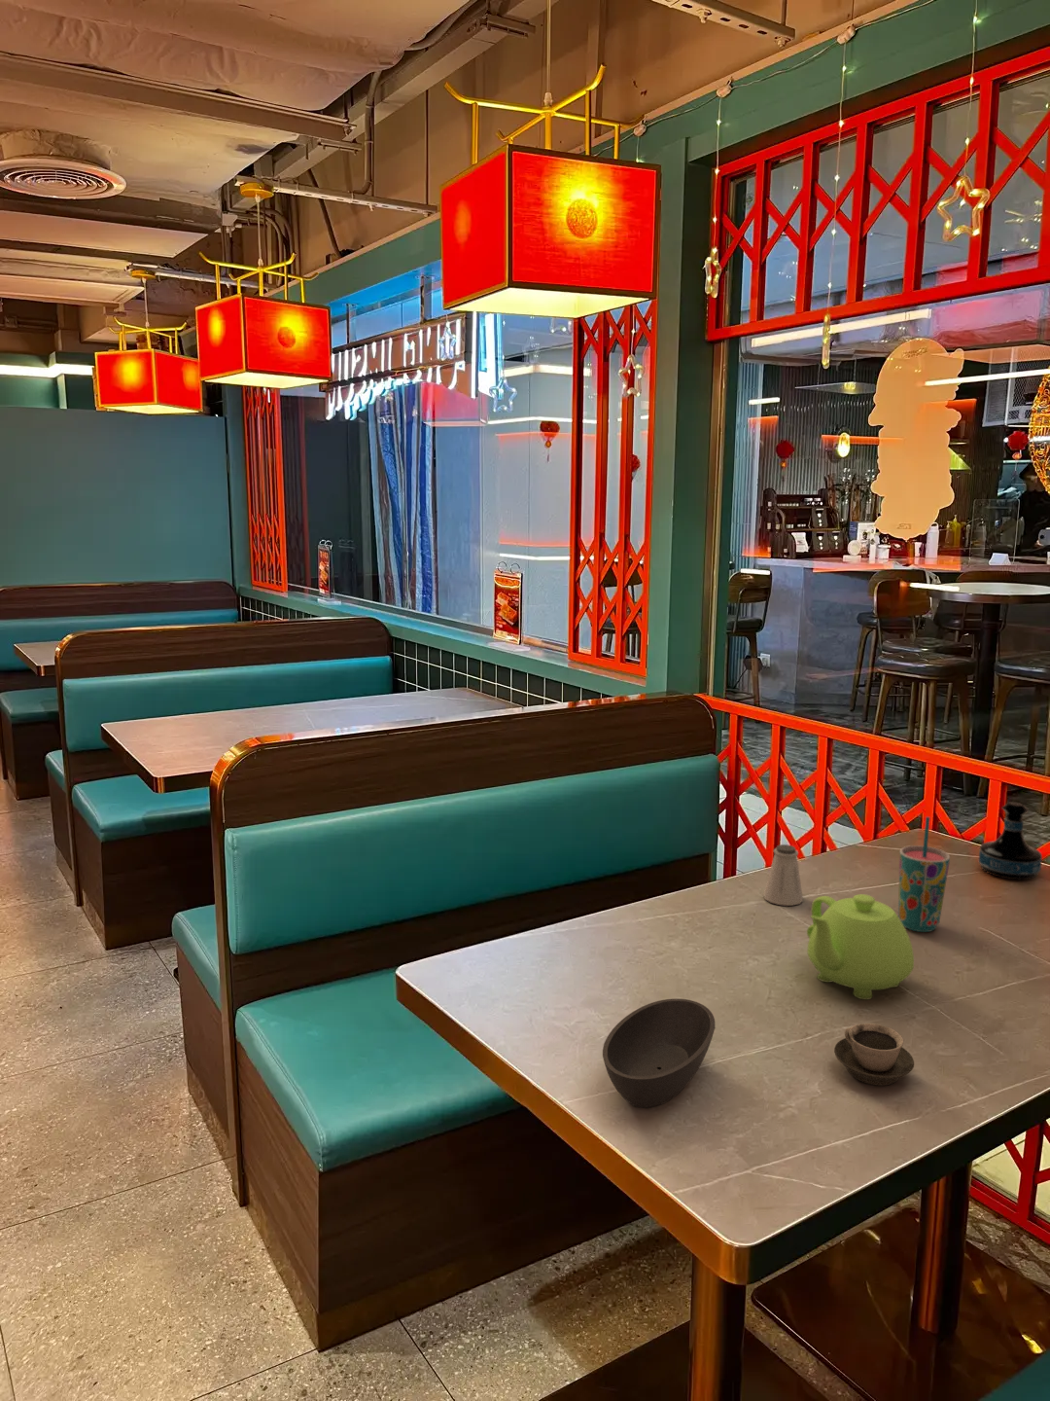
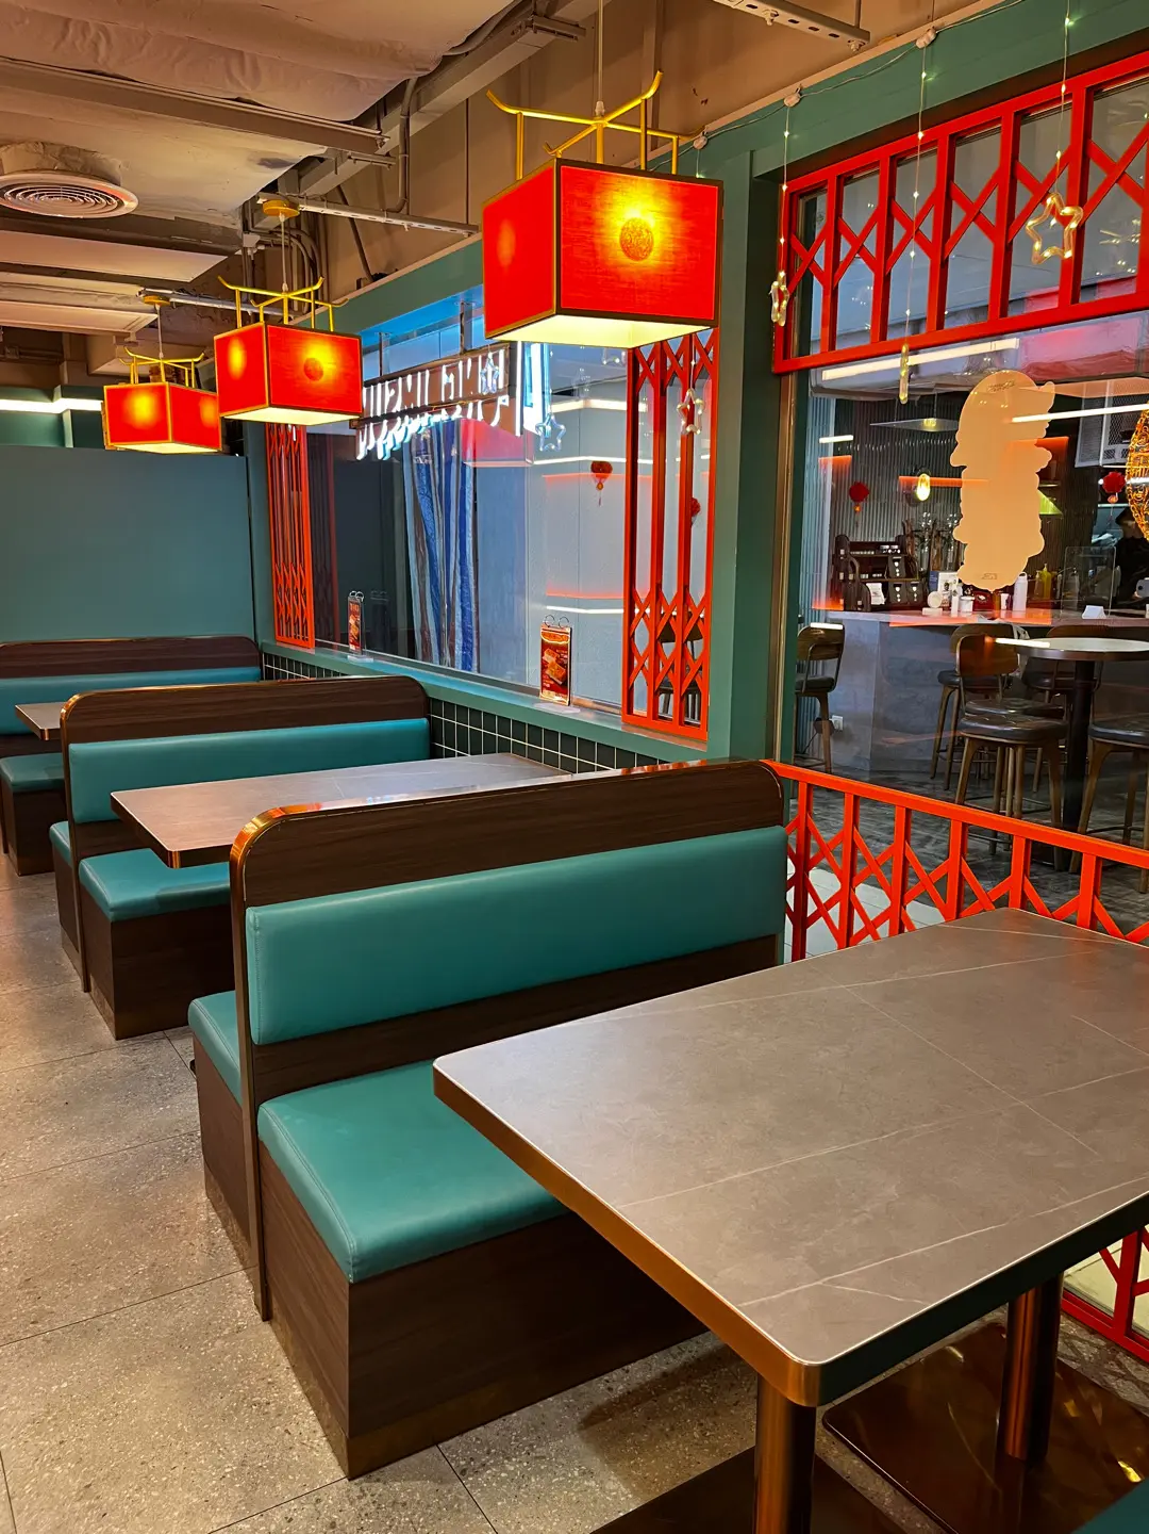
- teapot [806,894,914,1001]
- bowl [602,998,716,1109]
- saltshaker [762,844,804,907]
- cup [833,1023,914,1087]
- tequila bottle [978,801,1043,880]
- cup [898,815,951,933]
